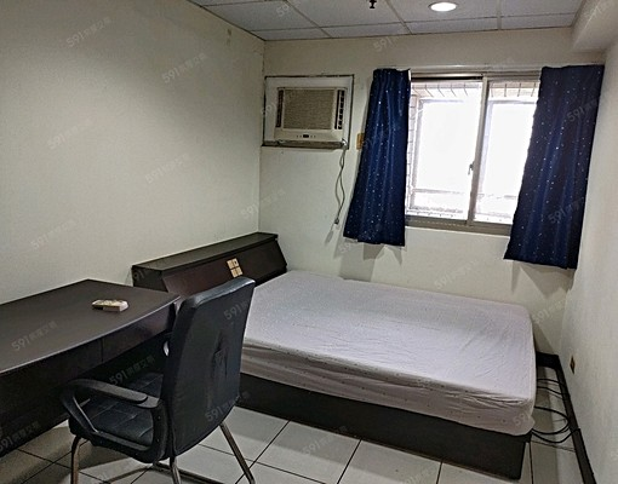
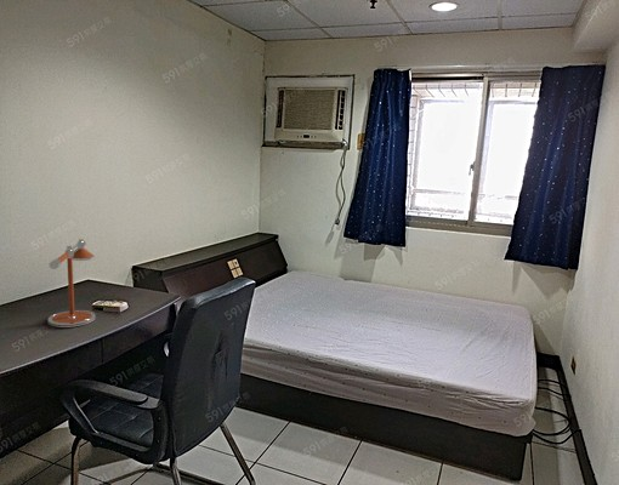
+ desk lamp [47,238,97,329]
